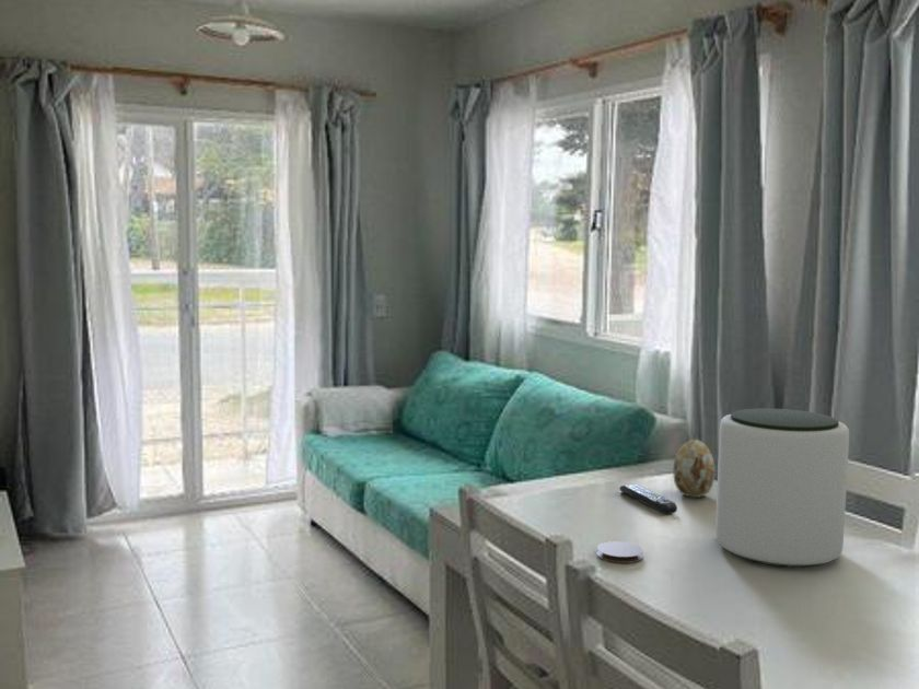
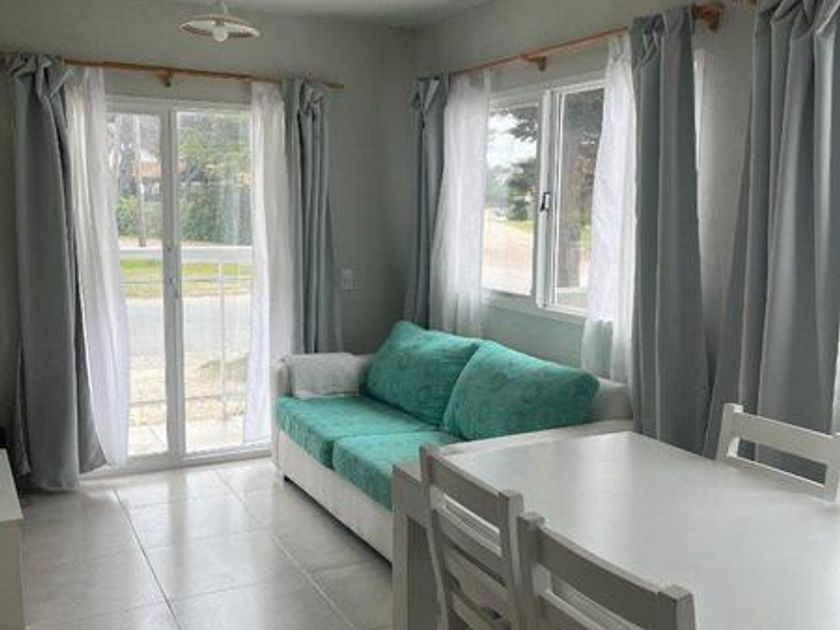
- decorative egg [672,439,717,499]
- remote control [618,483,678,515]
- coaster [595,540,644,564]
- plant pot [714,408,850,569]
